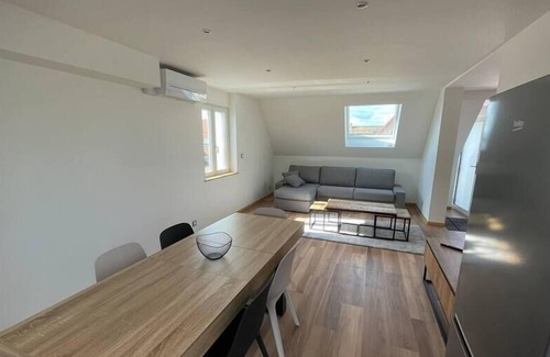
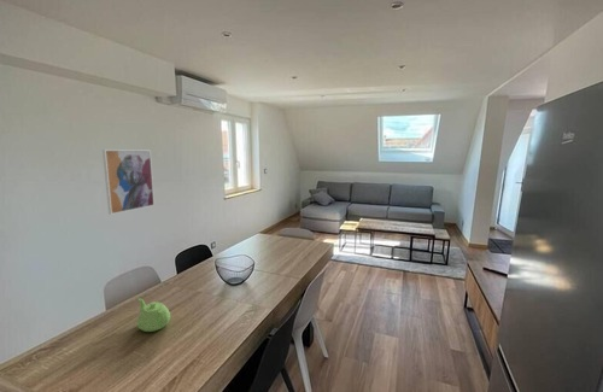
+ teapot [136,297,171,333]
+ wall art [101,148,156,216]
